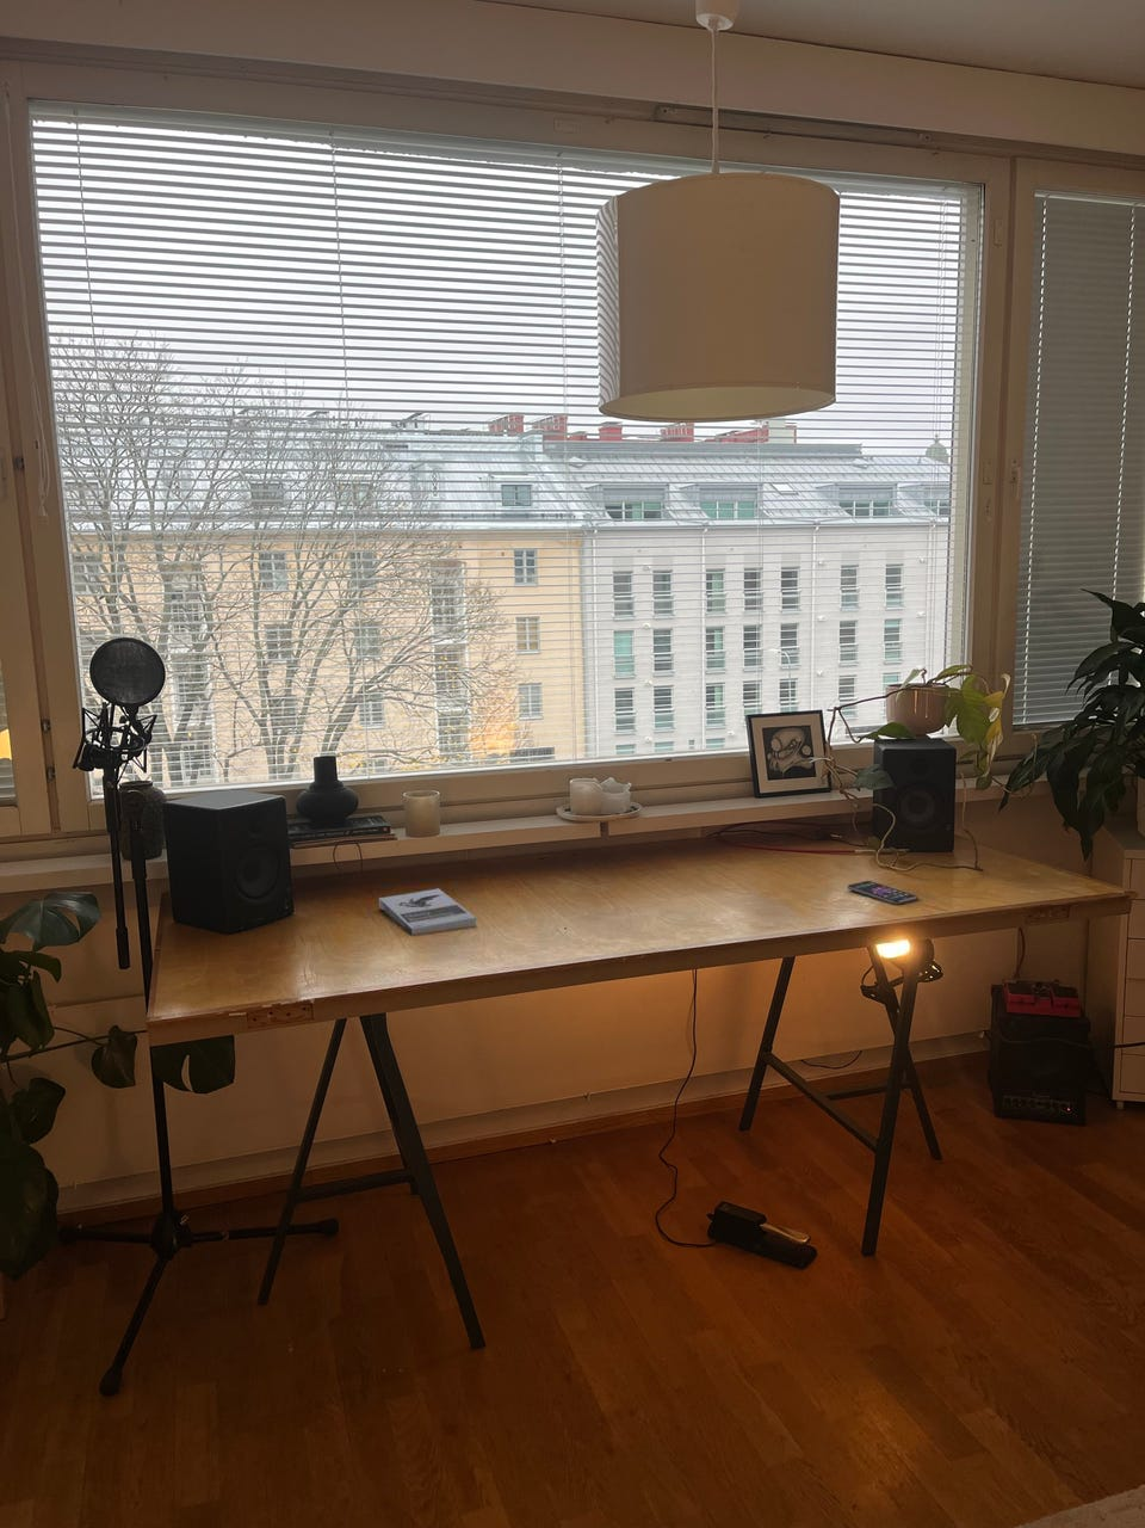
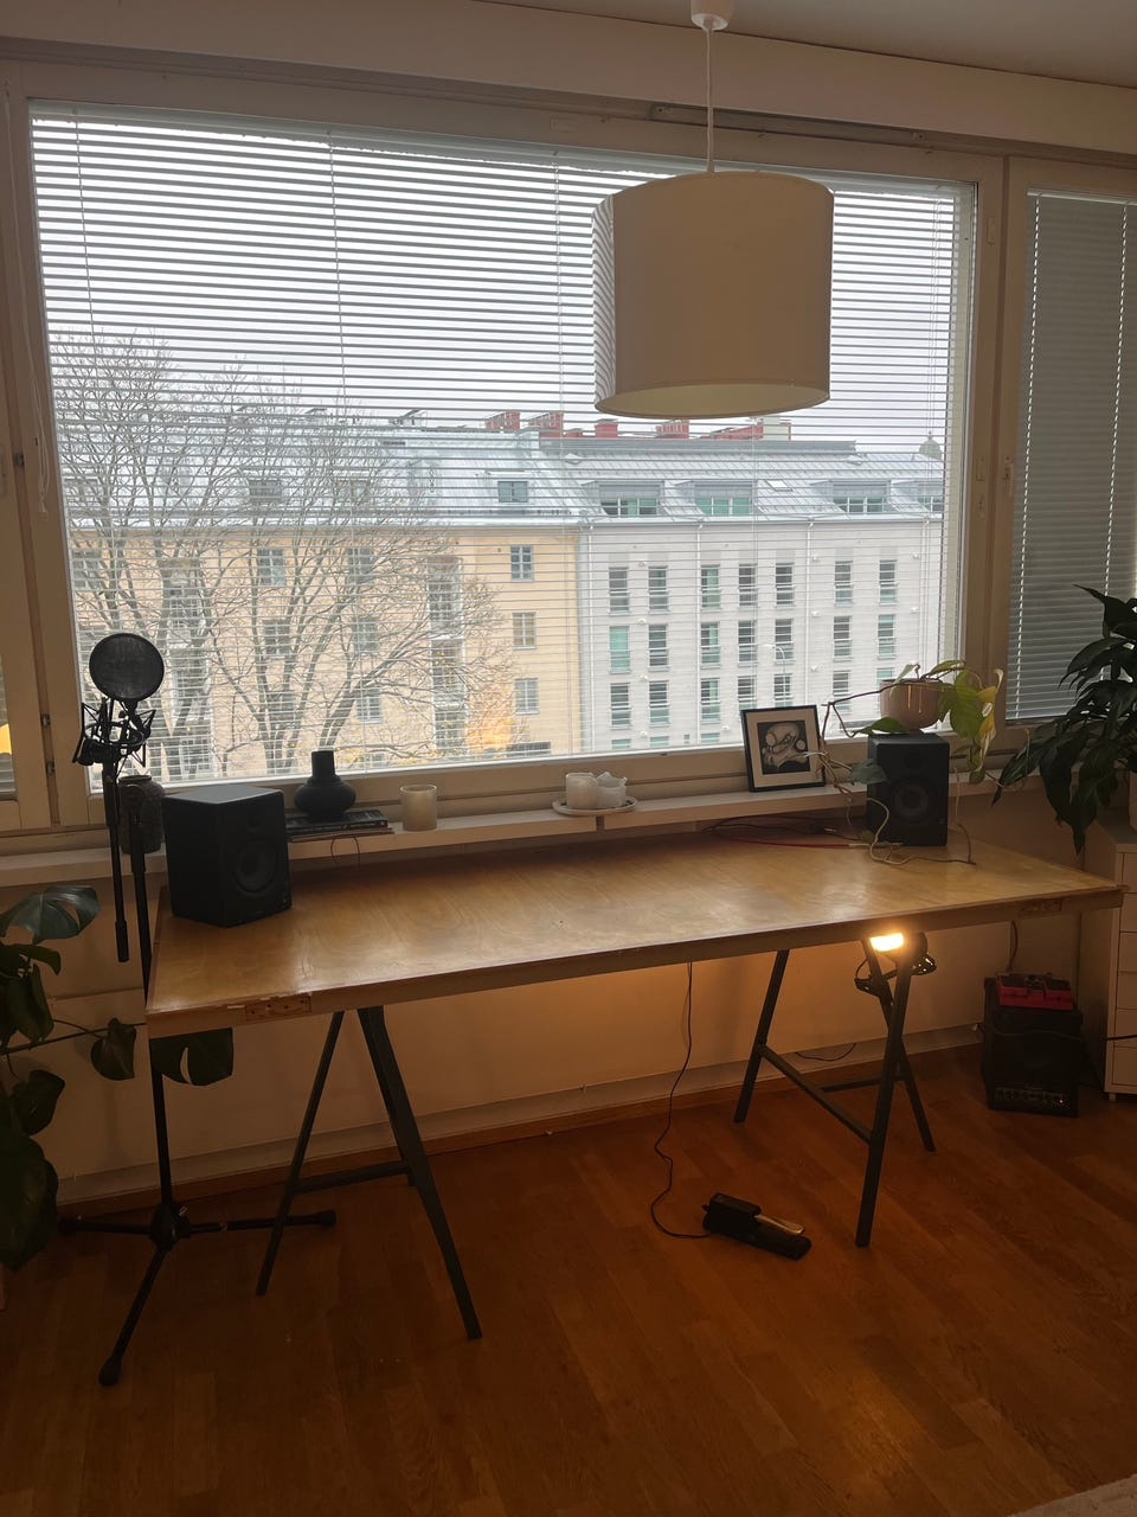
- smartphone [847,880,920,906]
- book [378,887,477,936]
